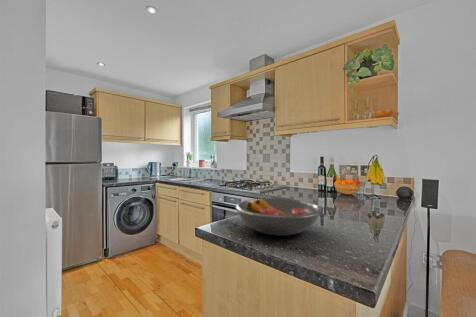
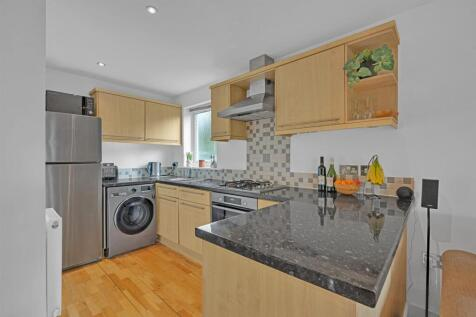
- fruit bowl [234,197,323,237]
